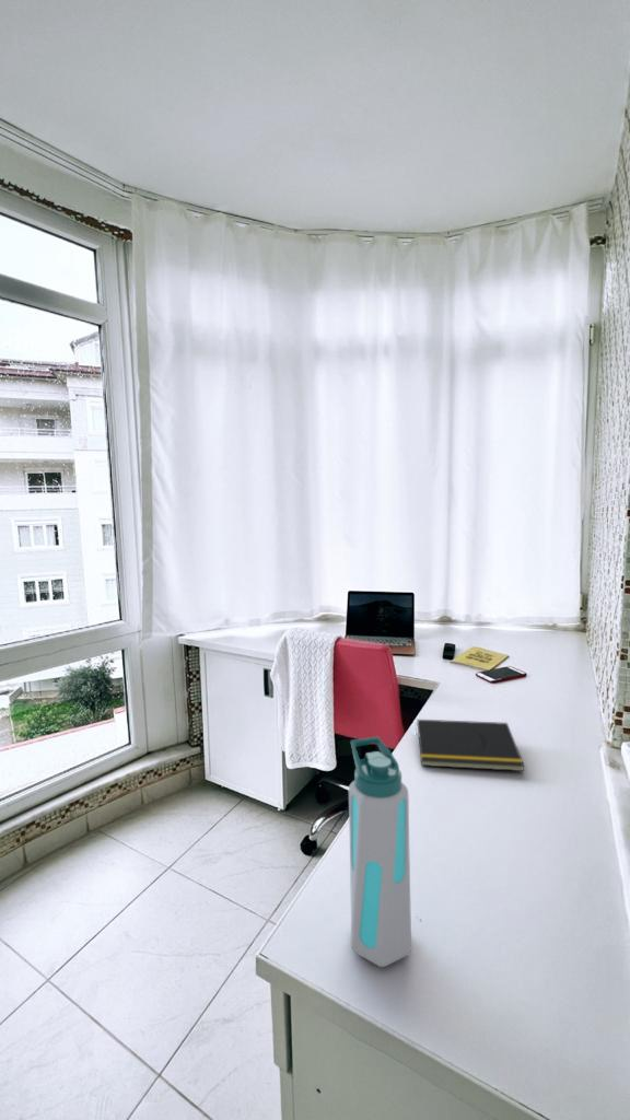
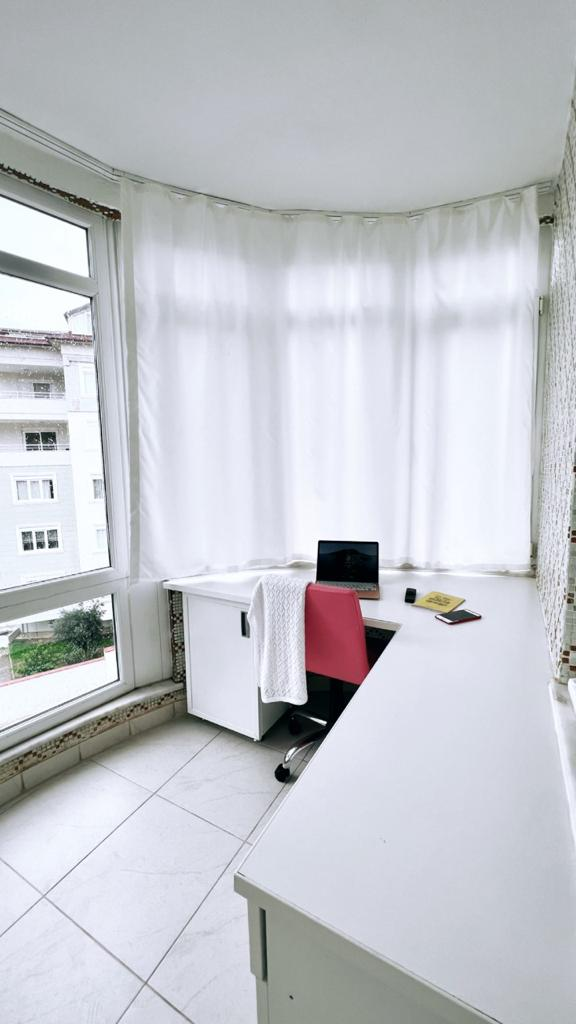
- notepad [415,719,526,772]
- water bottle [348,735,412,968]
